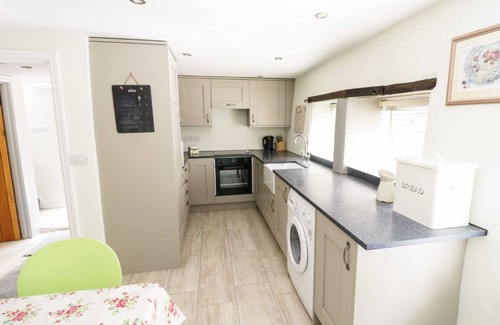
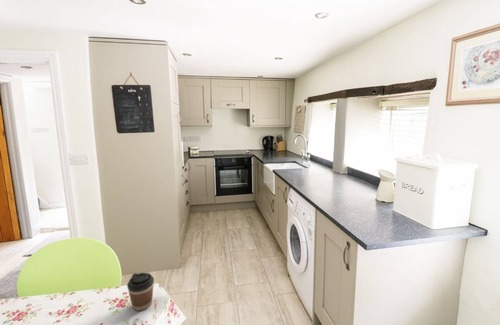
+ coffee cup [126,272,155,312]
